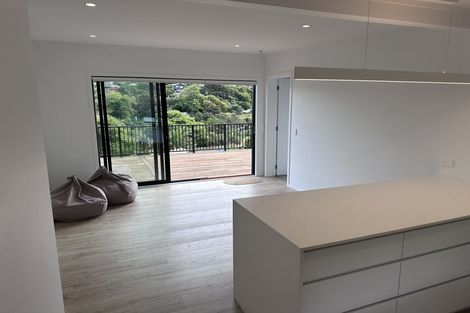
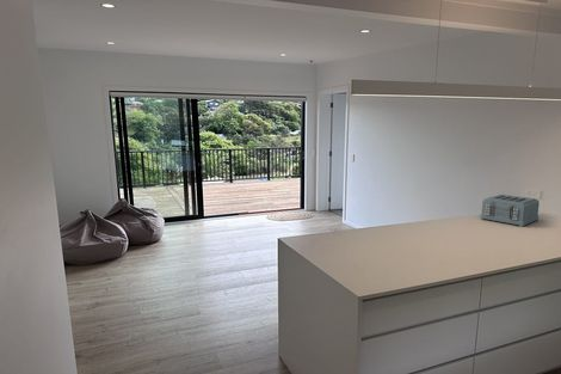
+ toaster [480,194,541,228]
